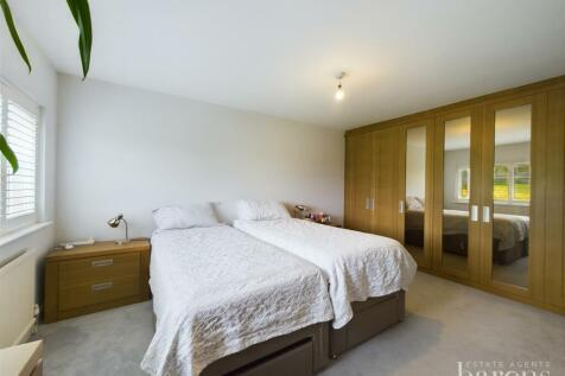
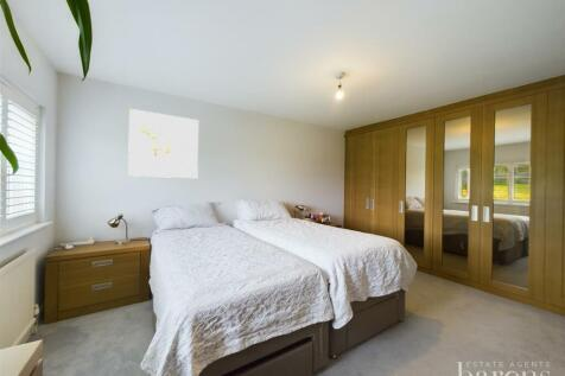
+ wall art [127,108,199,179]
